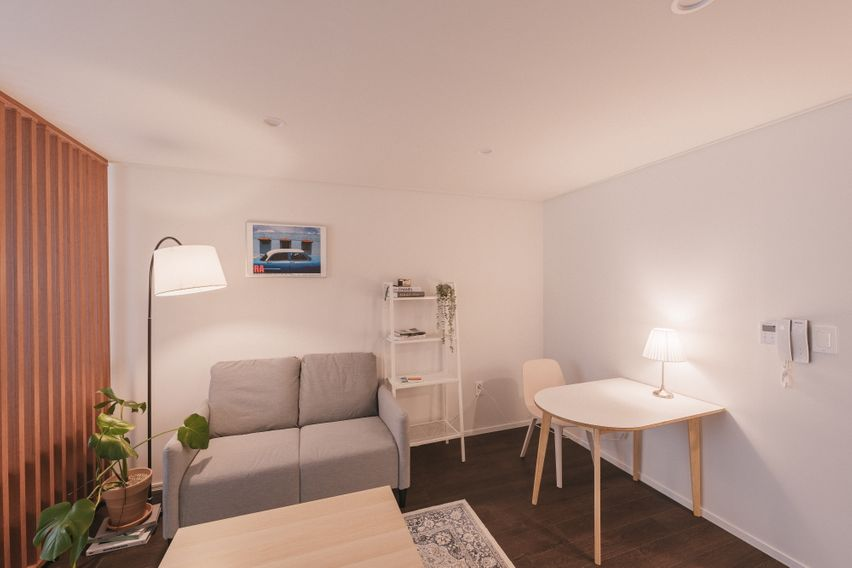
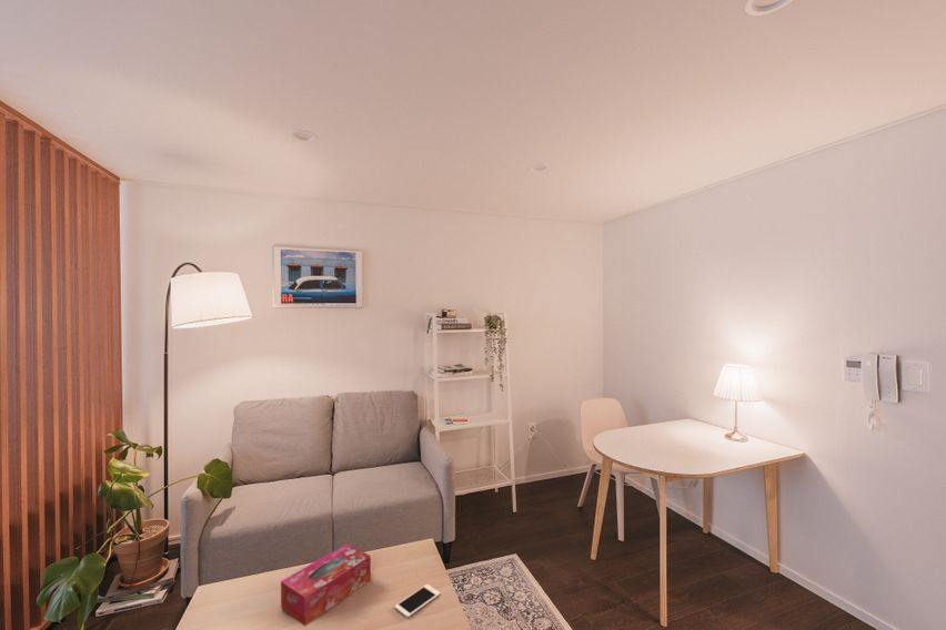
+ tissue box [280,543,372,628]
+ cell phone [394,583,441,619]
